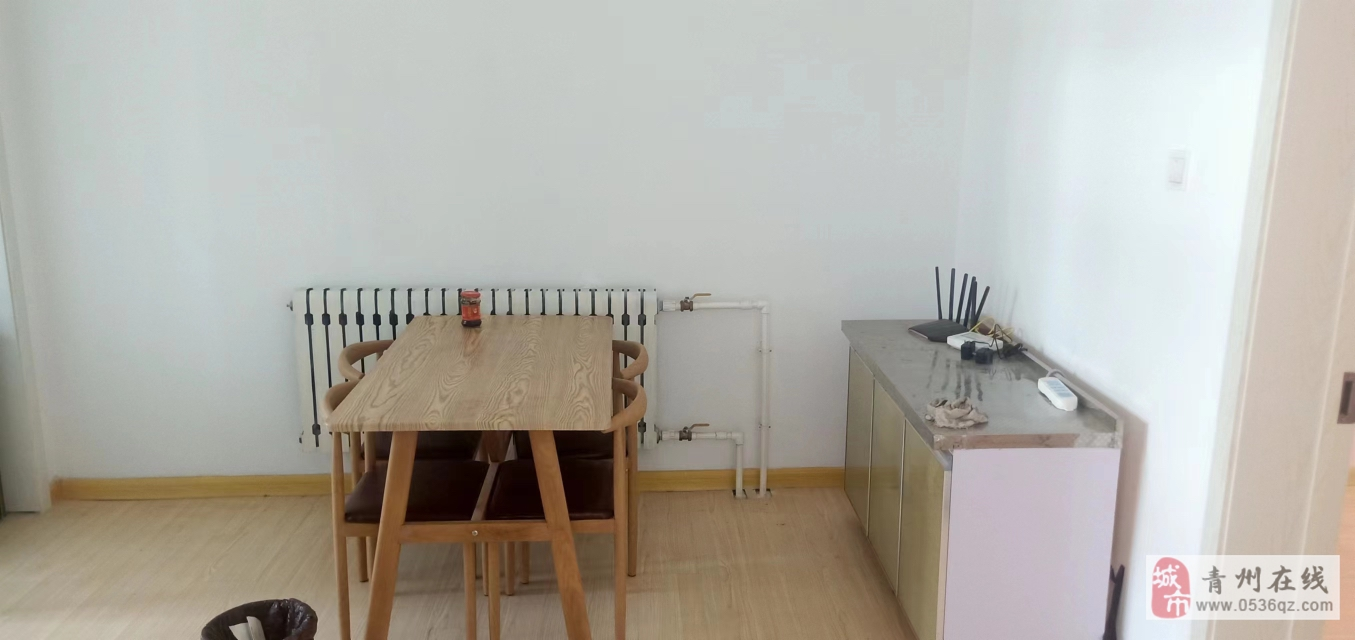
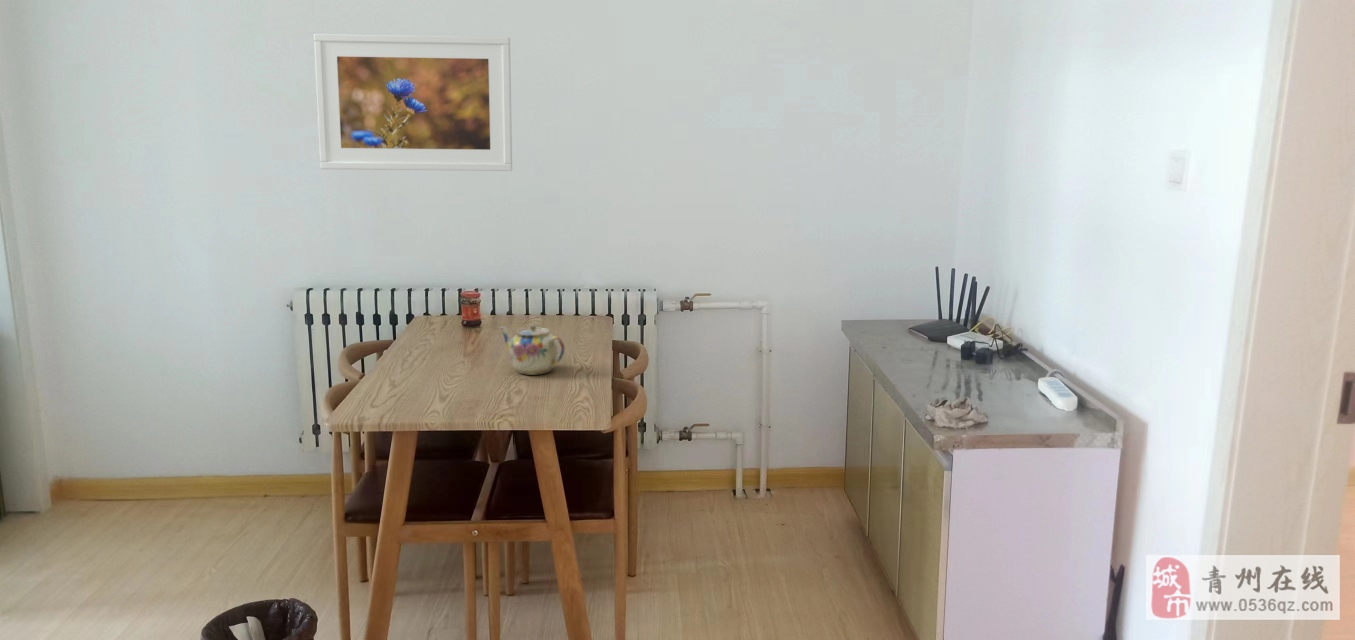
+ teapot [499,323,565,376]
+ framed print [313,33,513,172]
